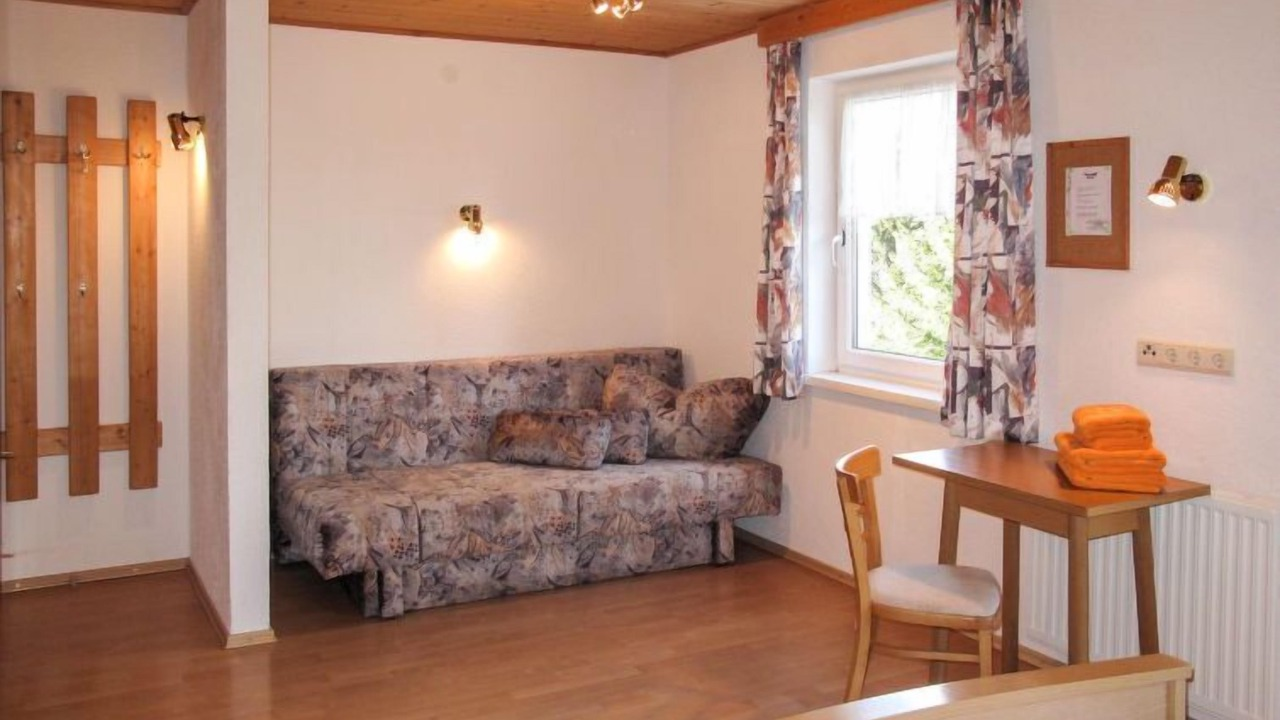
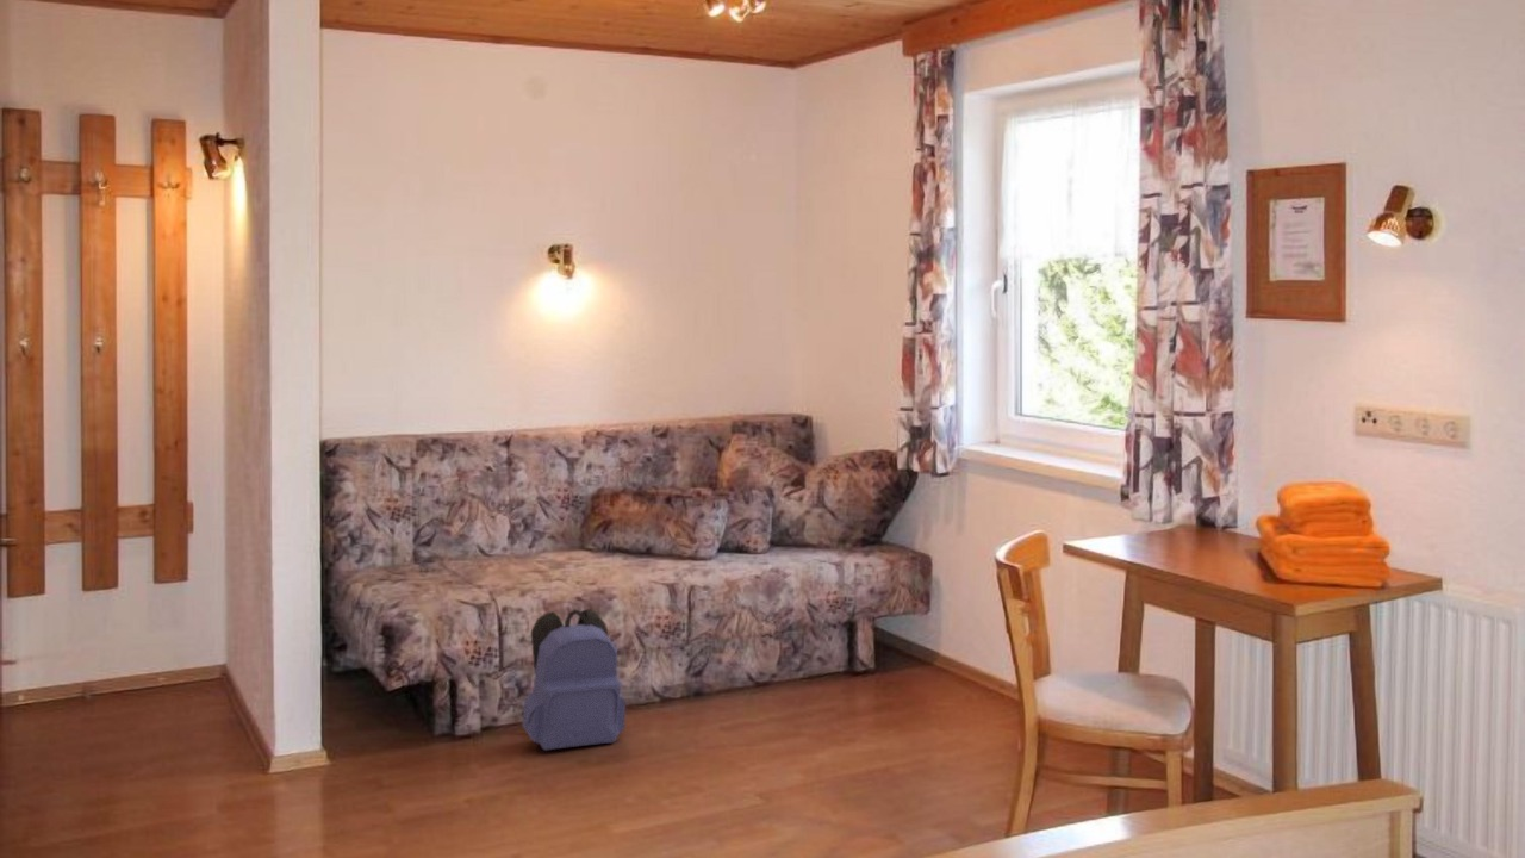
+ backpack [521,608,627,752]
